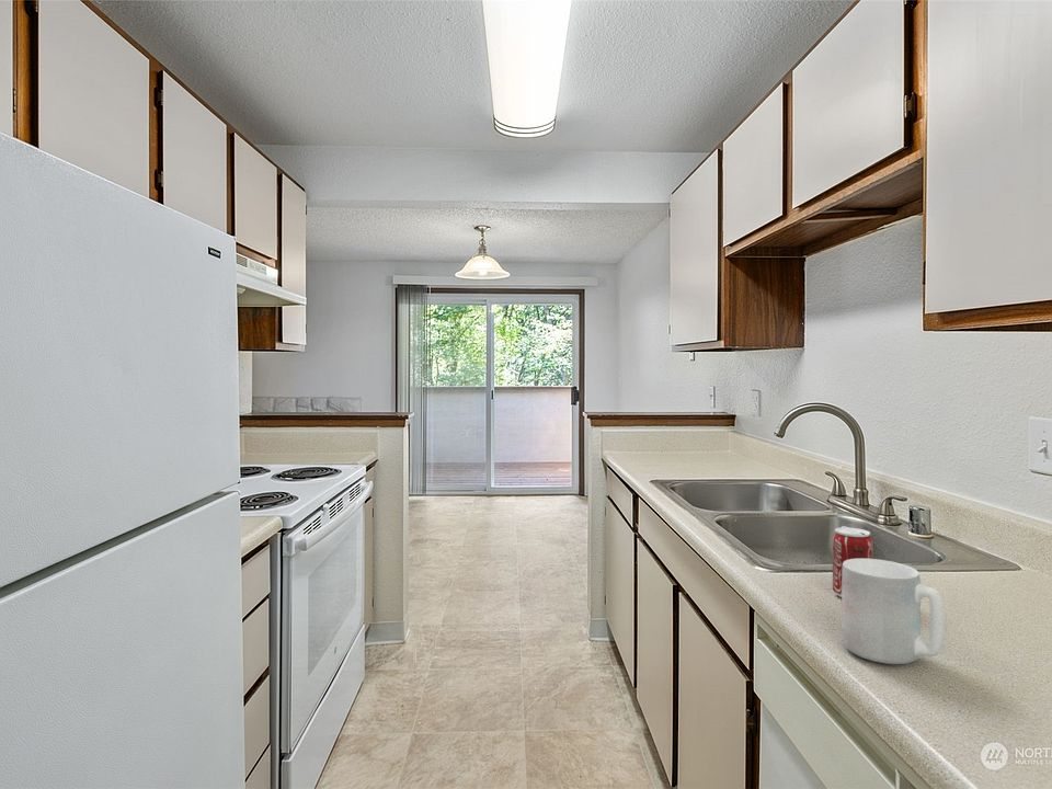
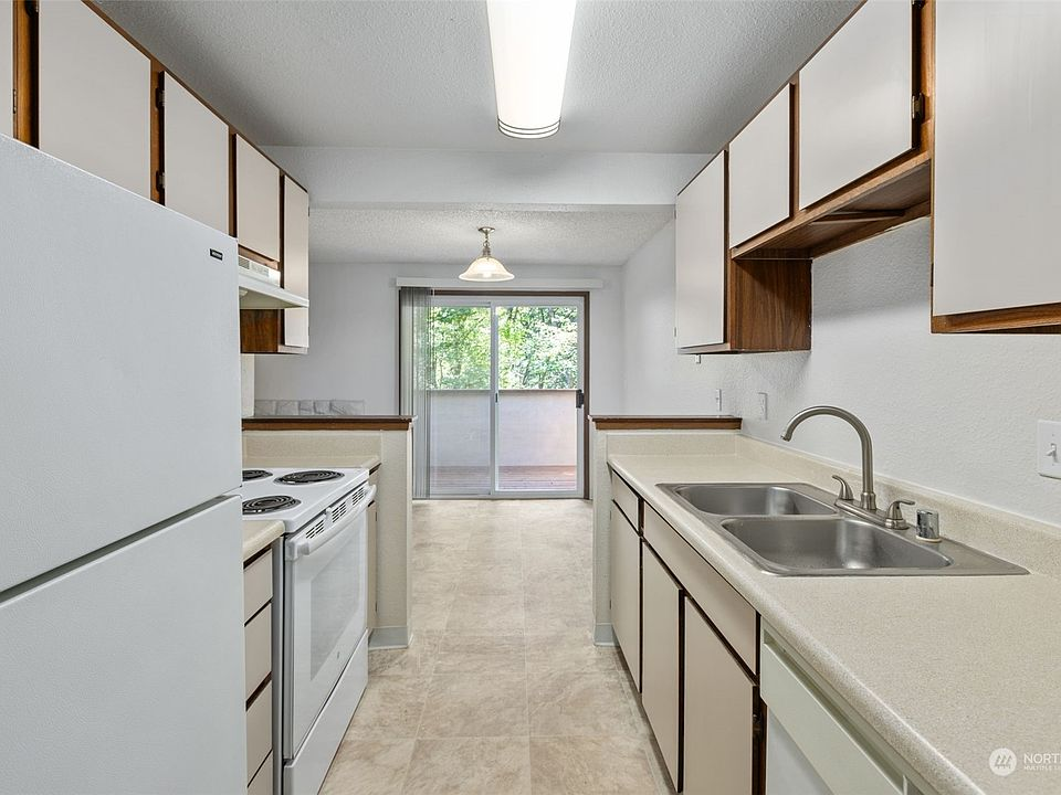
- beverage can [832,525,873,598]
- mug [841,558,946,665]
